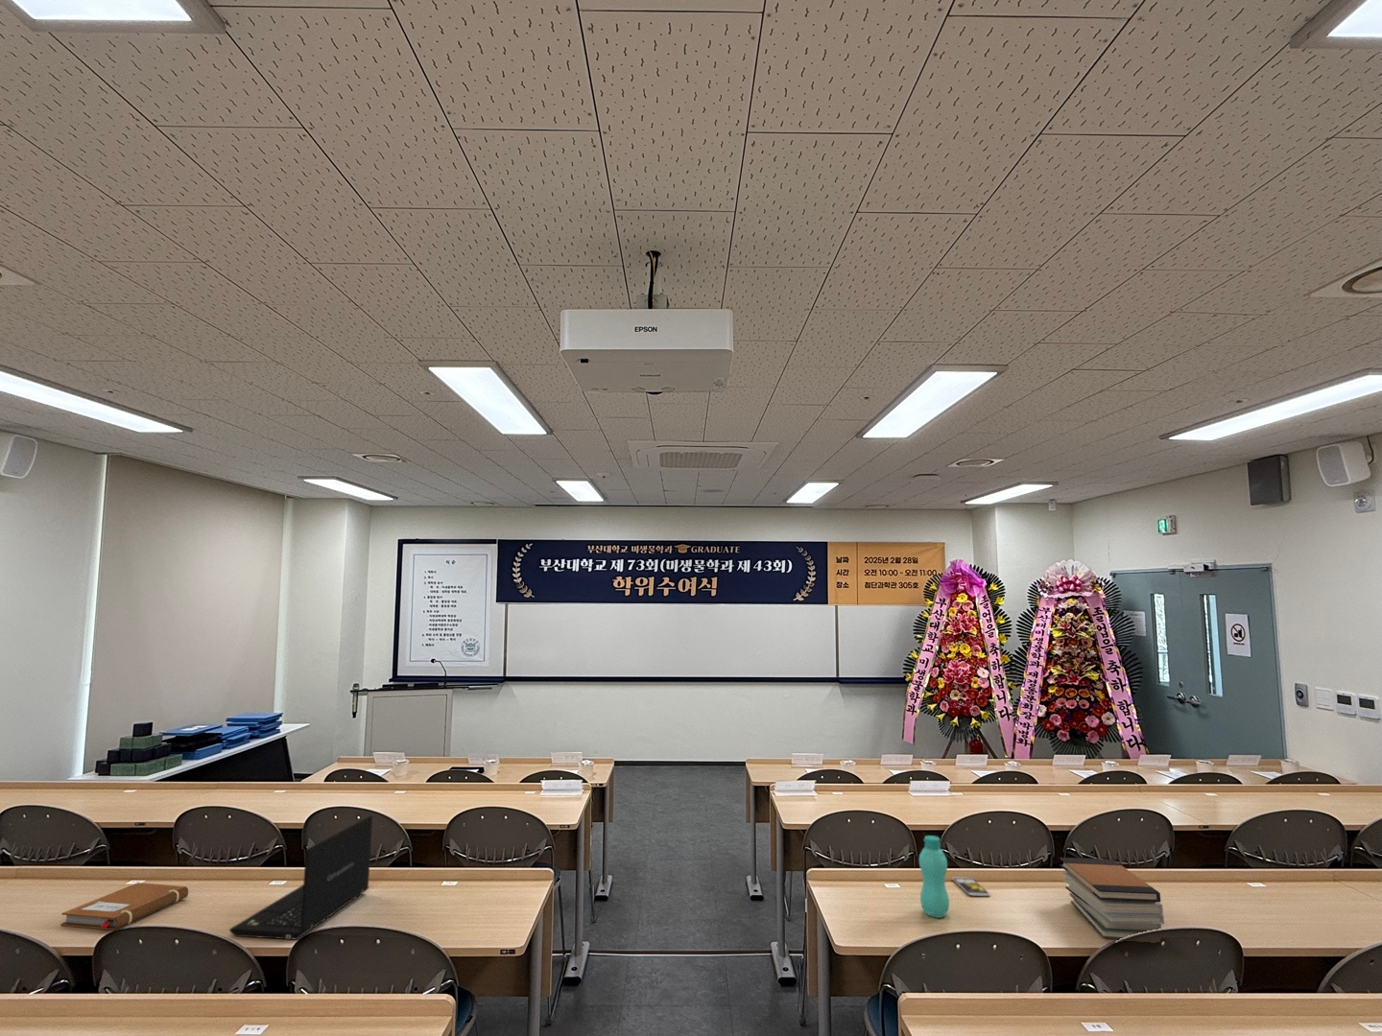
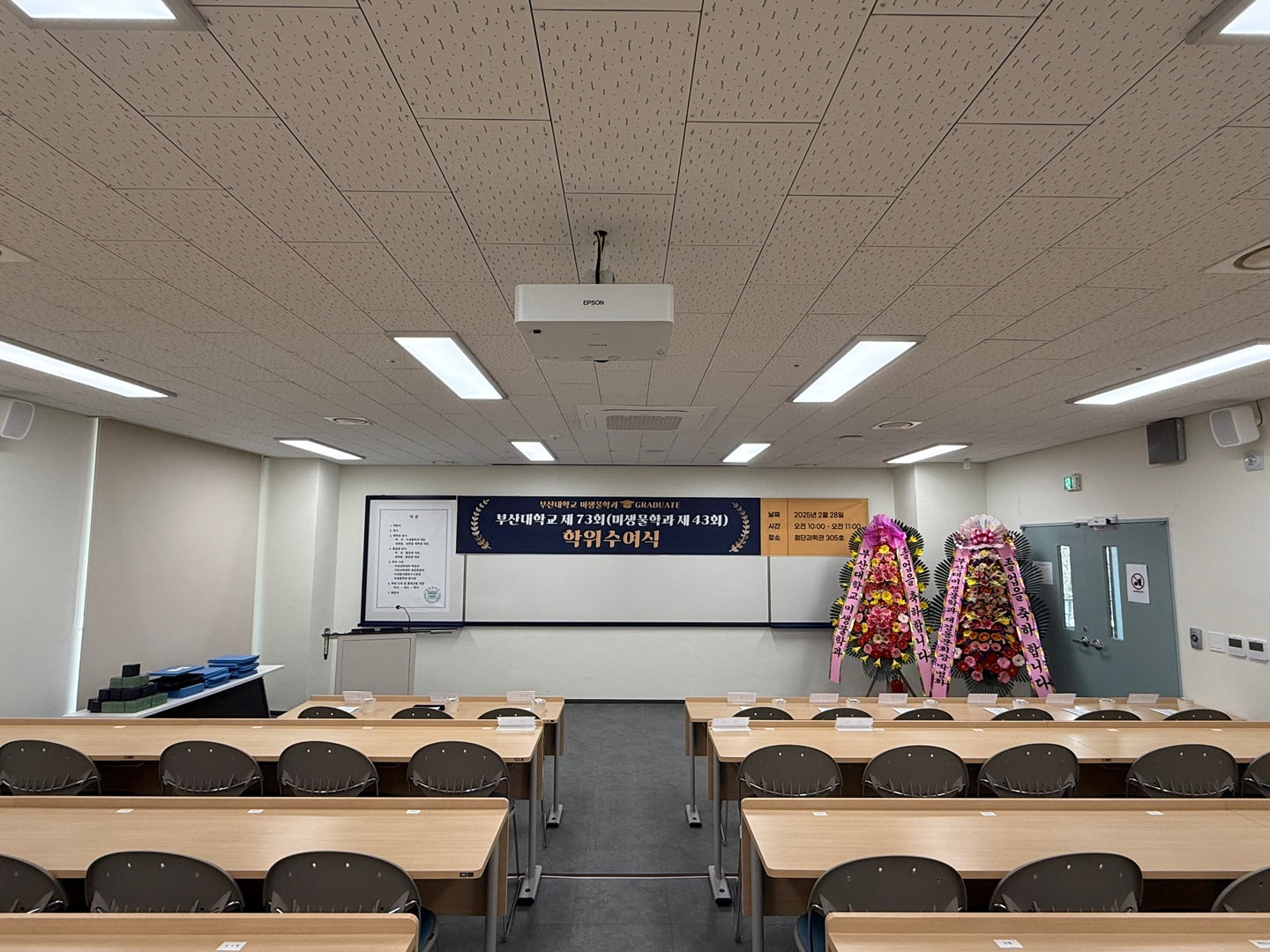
- book stack [1059,856,1165,942]
- laptop [229,814,373,940]
- bottle [918,835,950,918]
- notebook [60,881,189,930]
- smartphone [951,876,991,897]
